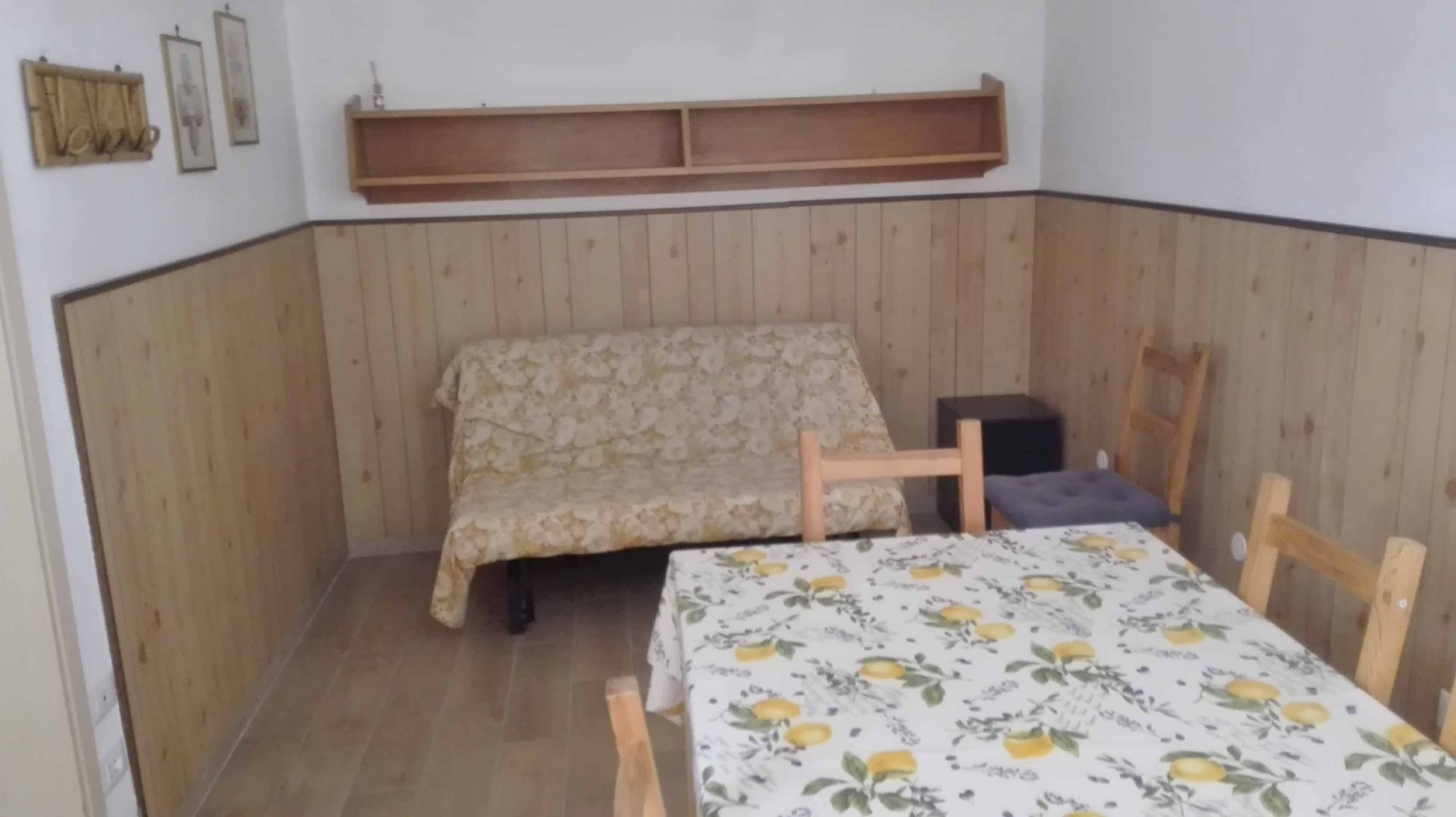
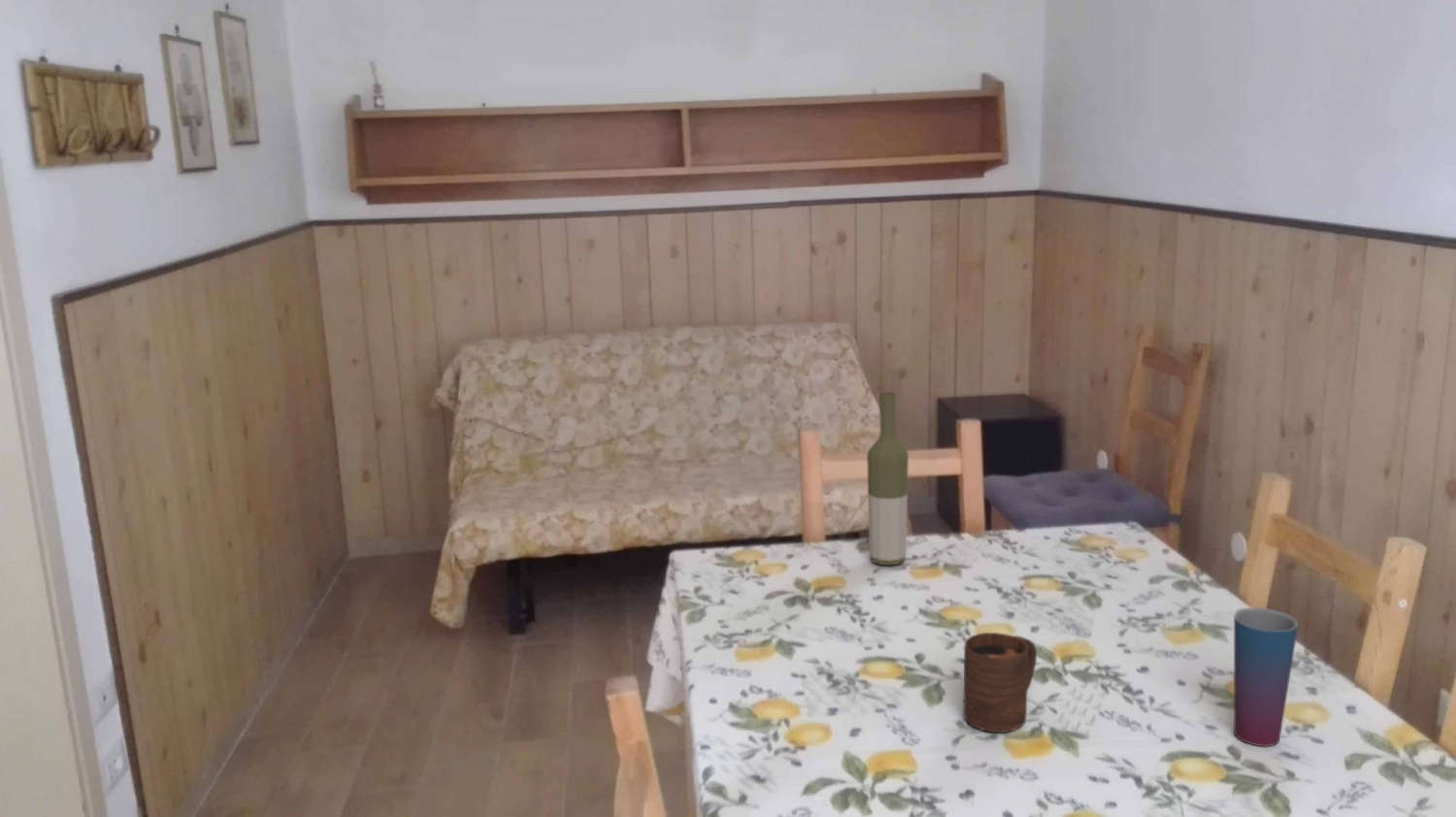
+ bottle [866,391,910,567]
+ cup [962,632,1038,734]
+ cup [1233,607,1300,747]
